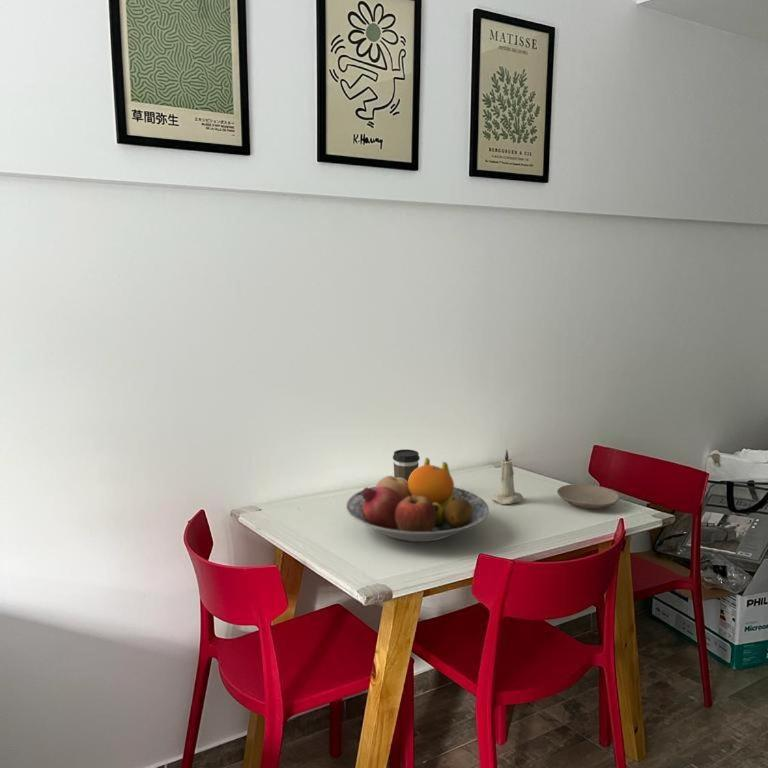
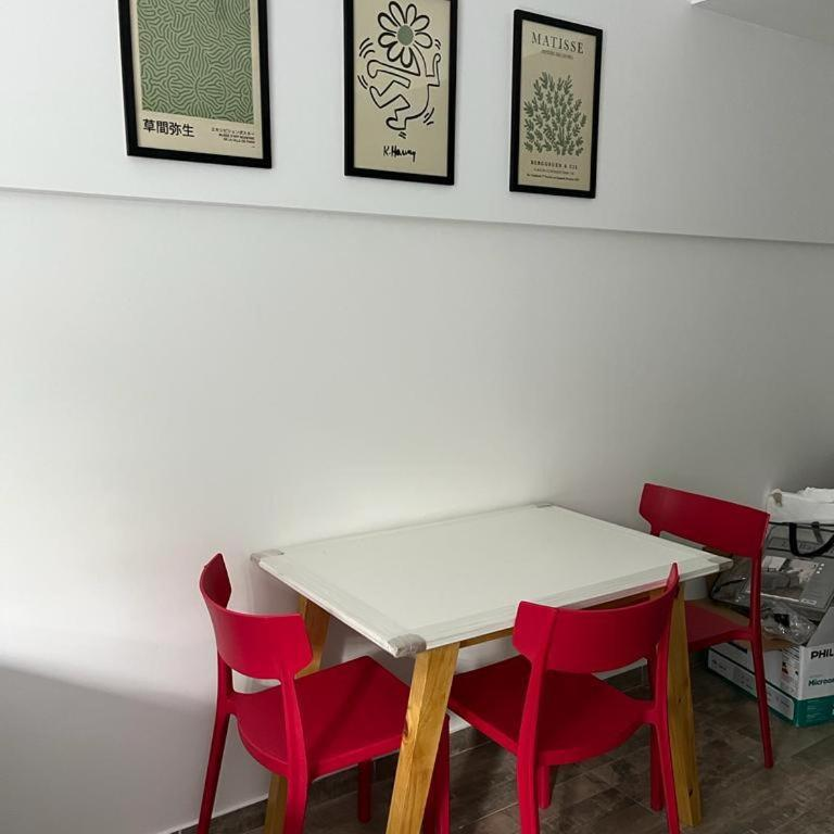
- candle [491,449,524,505]
- coffee cup [392,448,421,482]
- plate [556,483,621,510]
- fruit bowl [345,457,490,543]
